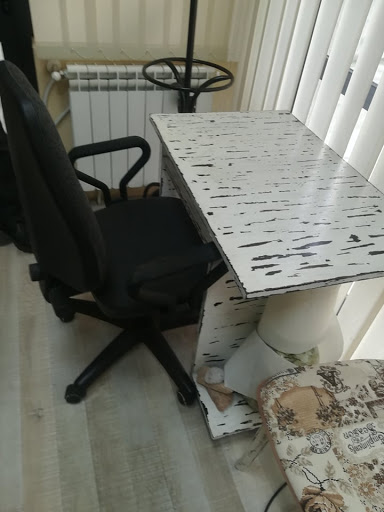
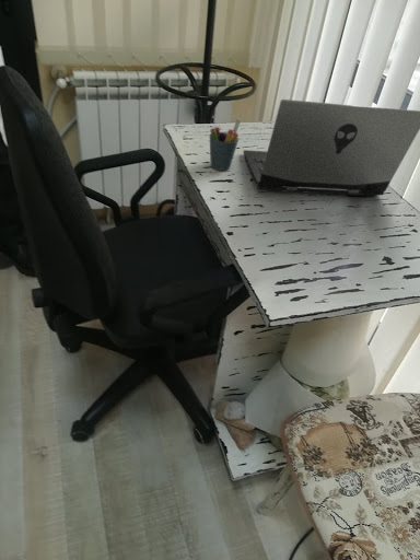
+ laptop [243,98,420,197]
+ pen holder [209,118,242,172]
